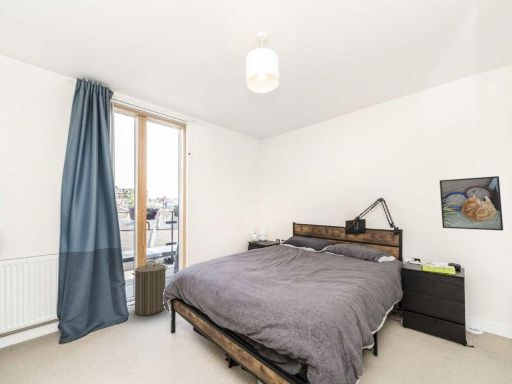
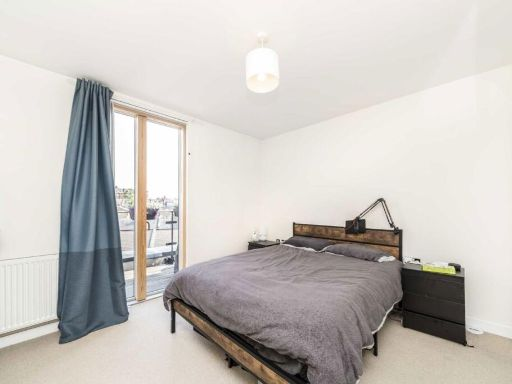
- laundry hamper [131,260,169,316]
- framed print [439,175,504,232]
